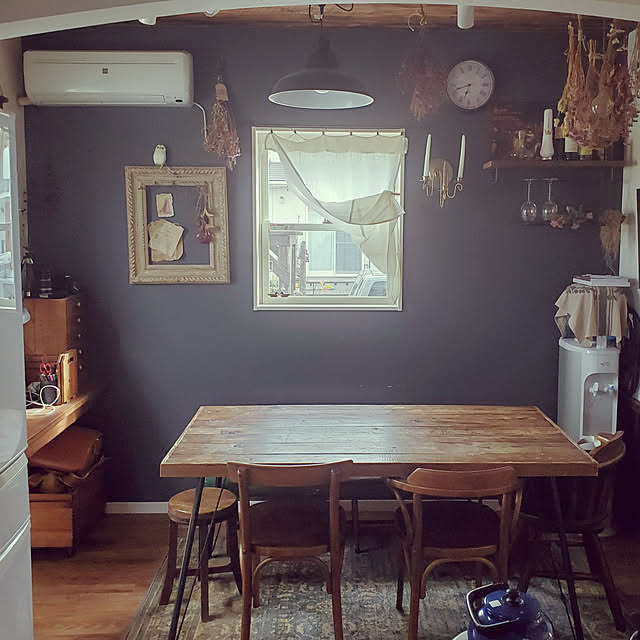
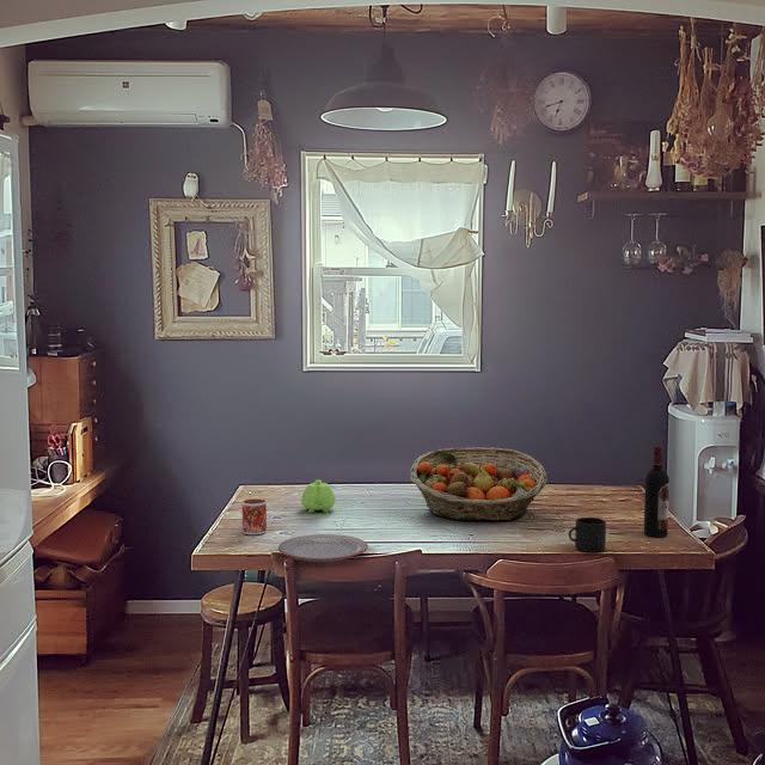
+ mug [568,516,607,553]
+ mug [241,497,268,536]
+ teapot [300,479,337,514]
+ wine bottle [643,445,671,538]
+ plate [277,533,369,563]
+ fruit basket [409,446,549,522]
